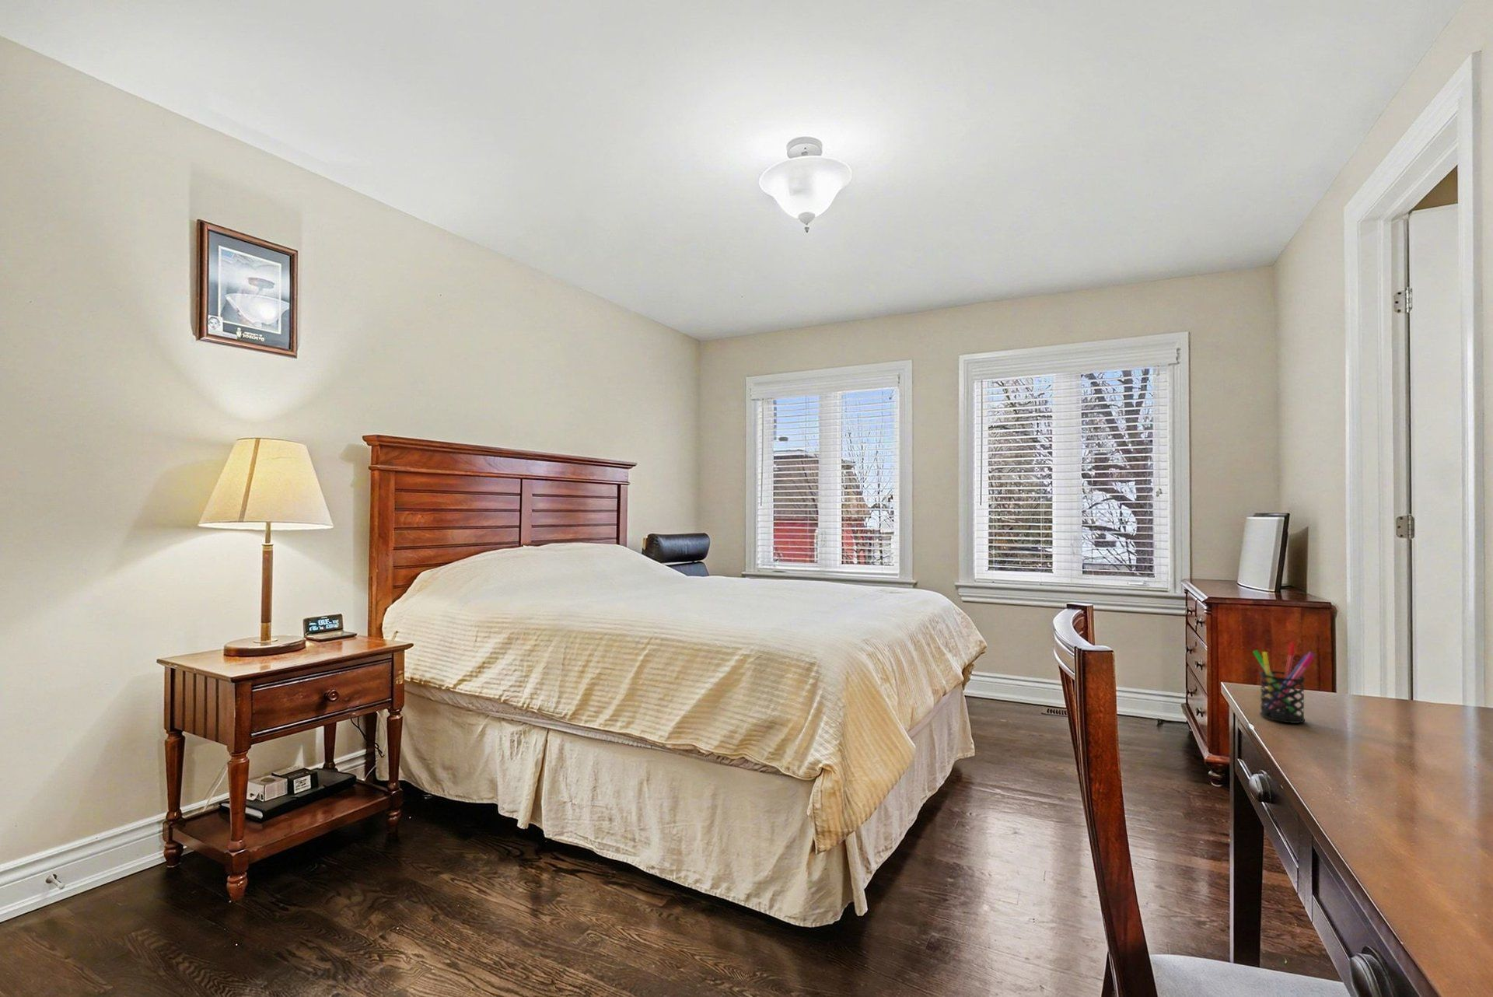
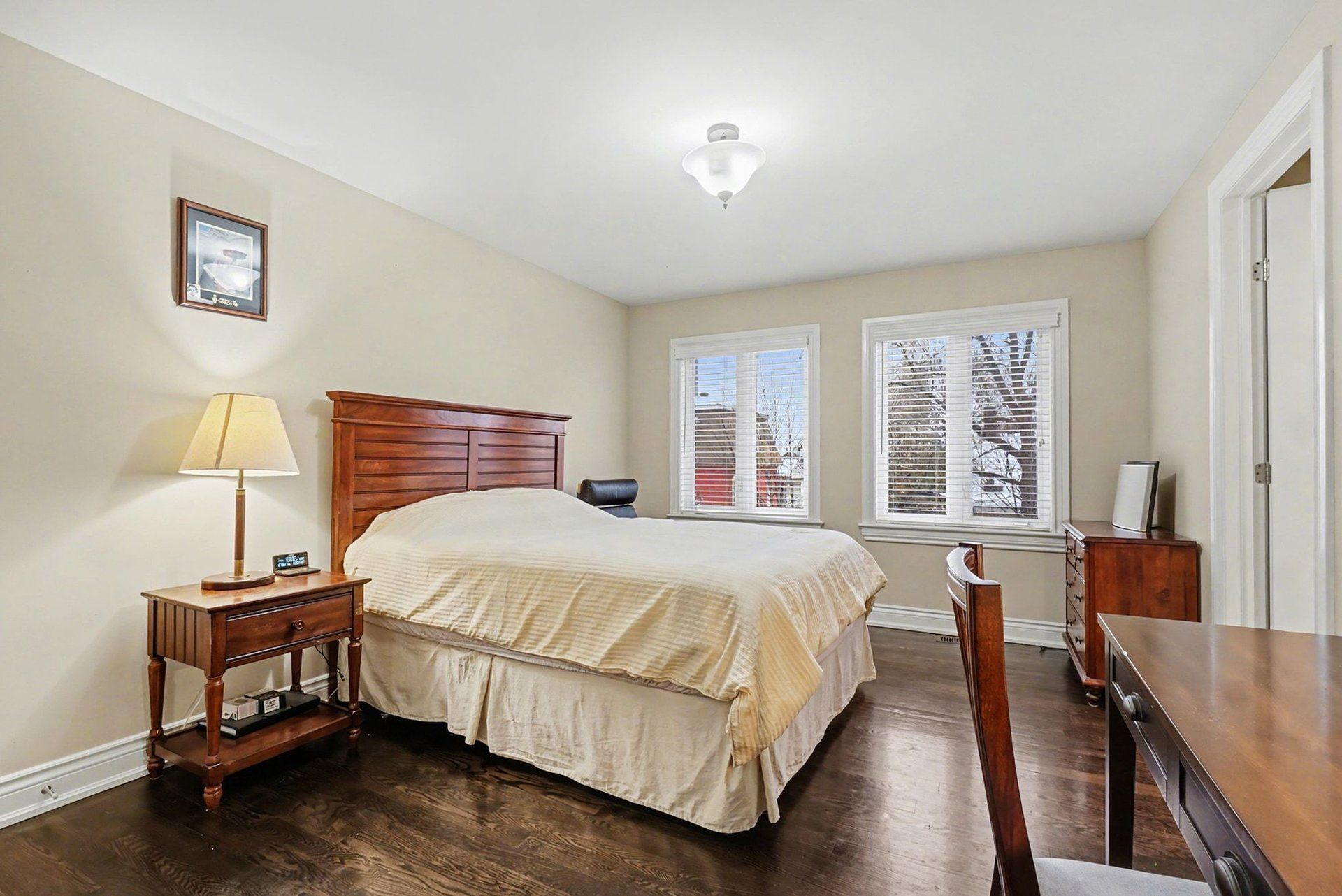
- pen holder [1252,642,1316,724]
